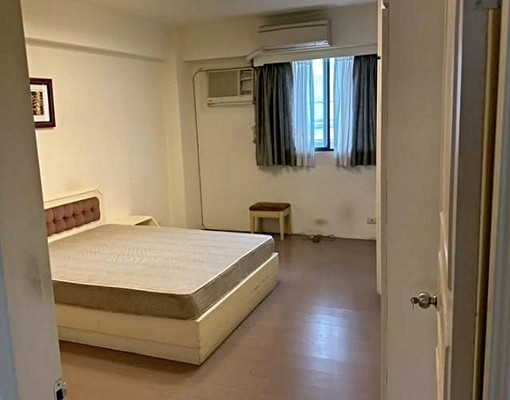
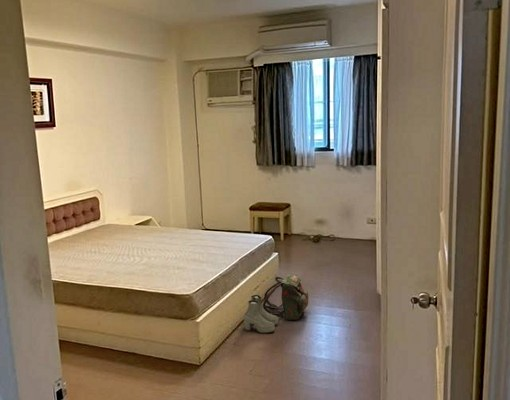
+ backpack [262,273,309,321]
+ boots [243,294,279,334]
